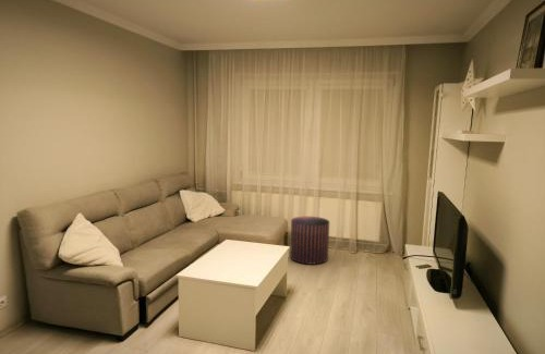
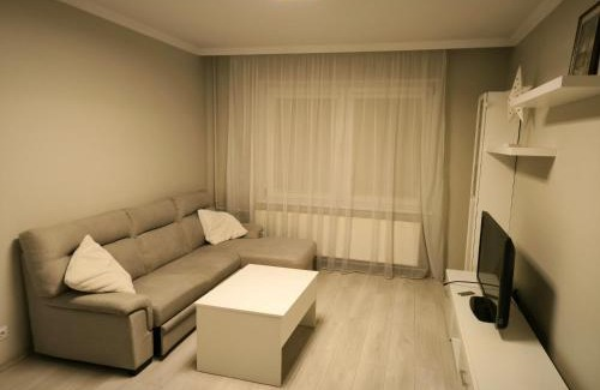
- pouf [289,216,330,266]
